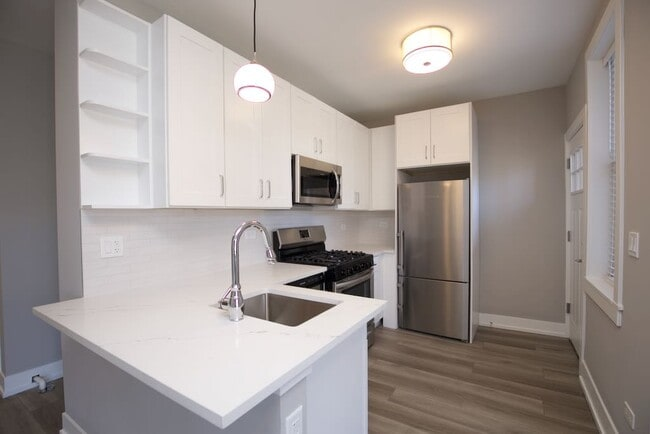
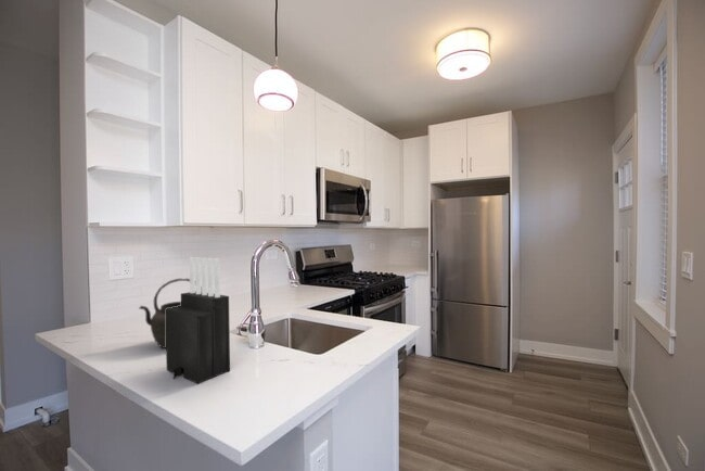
+ kettle [138,278,202,349]
+ knife block [165,256,231,385]
